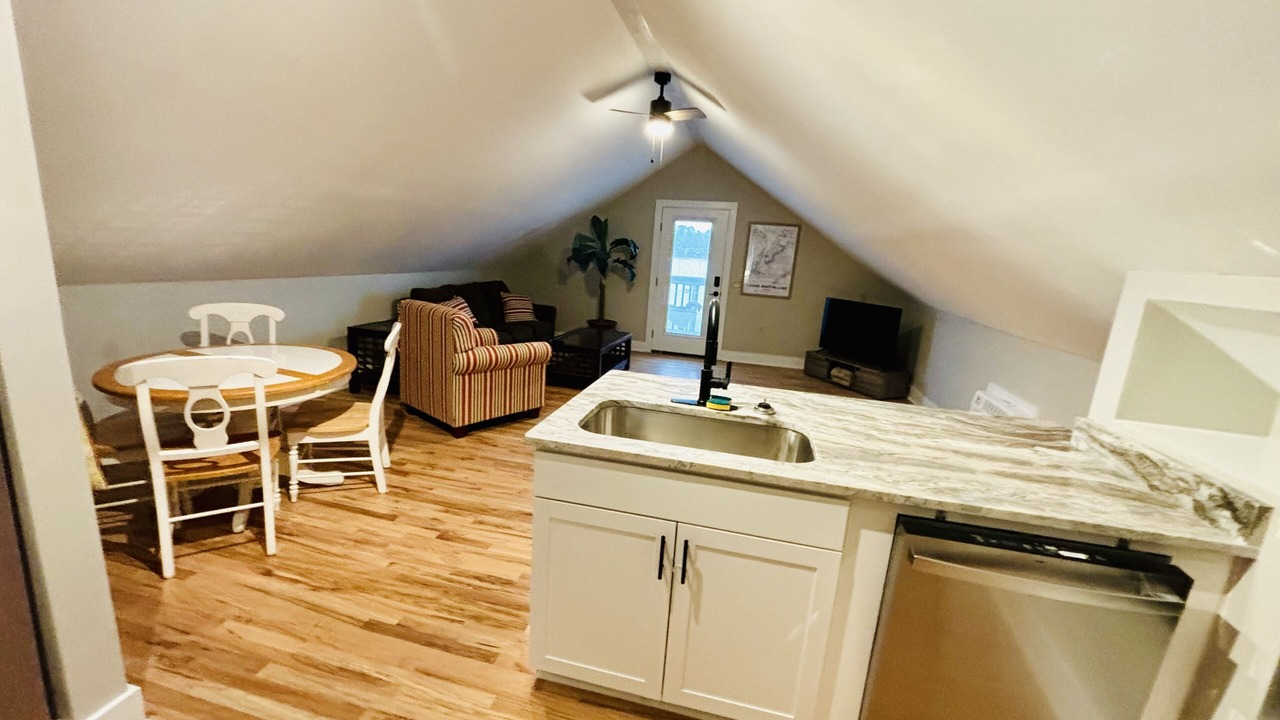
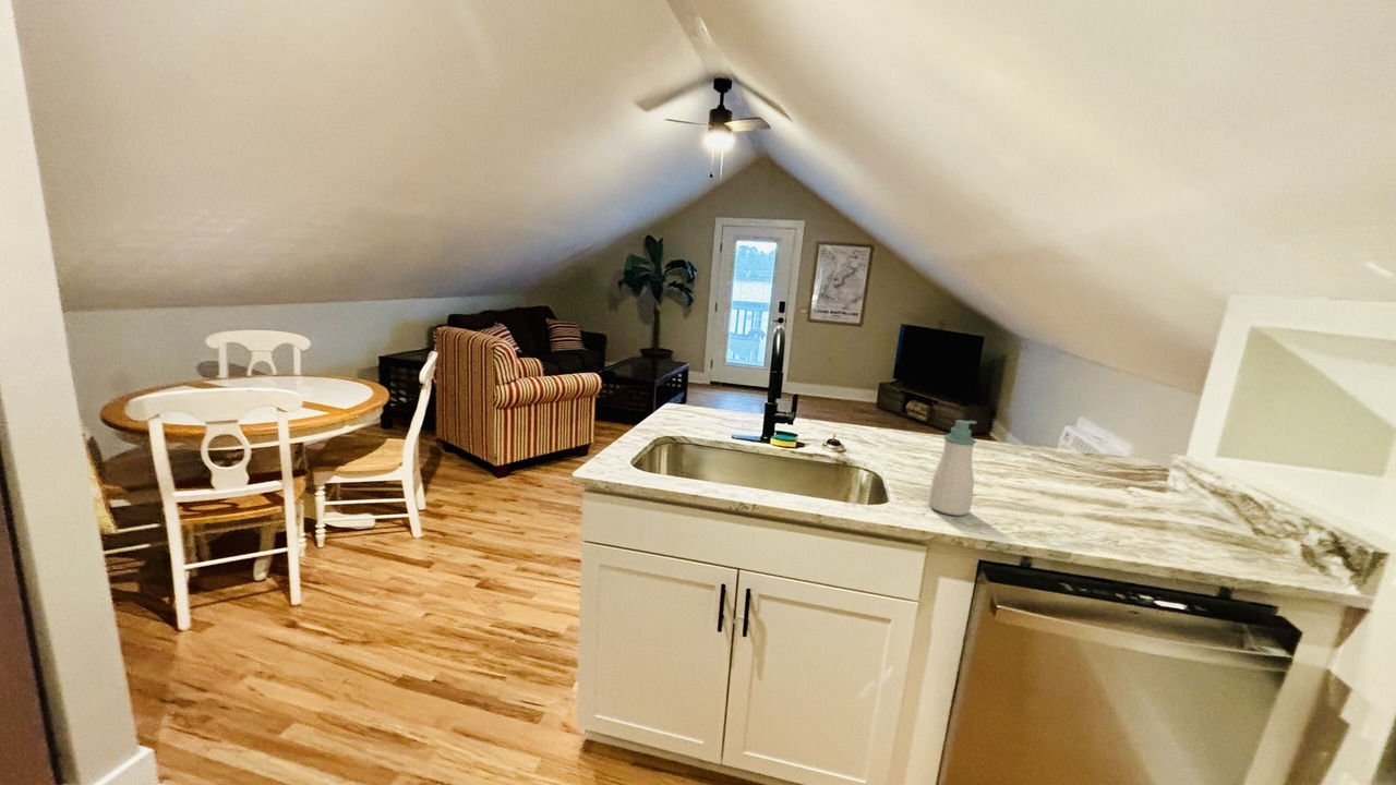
+ soap bottle [927,419,978,517]
